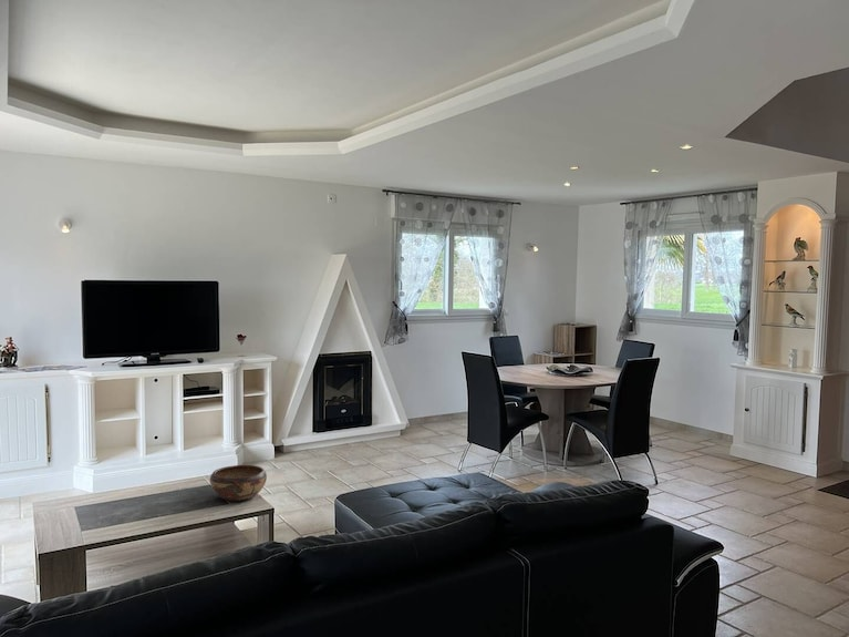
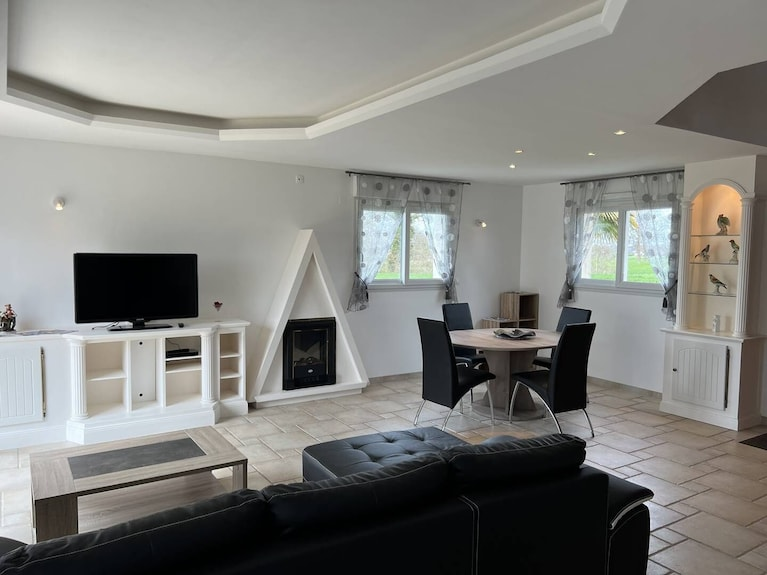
- decorative bowl [209,464,268,503]
